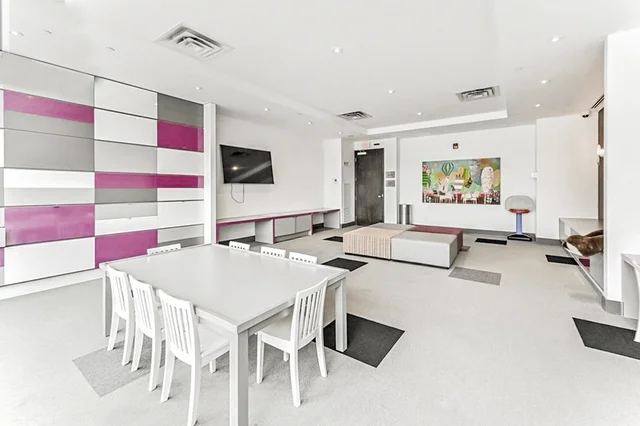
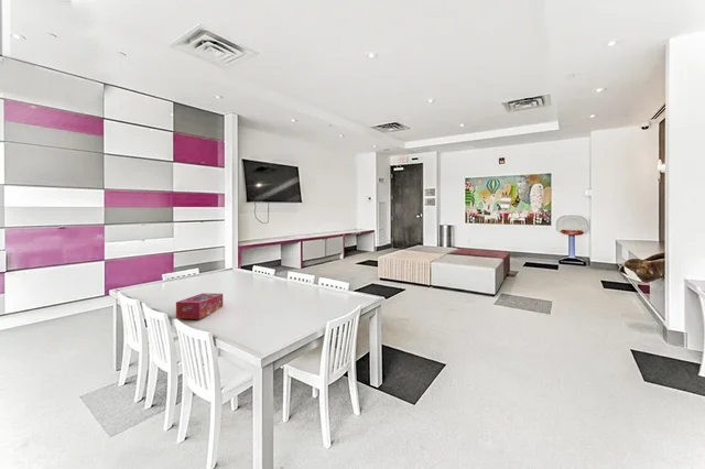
+ tissue box [175,292,224,320]
